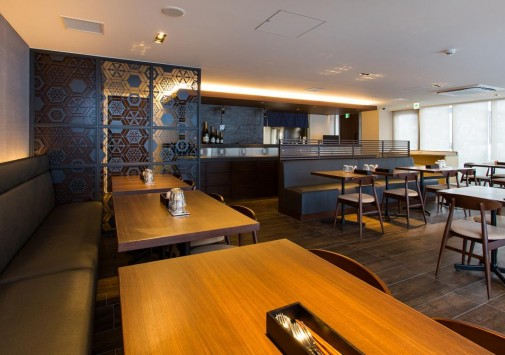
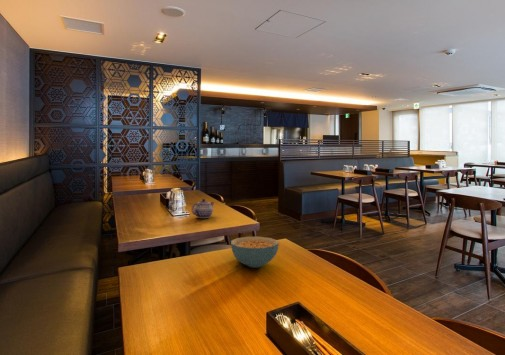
+ cereal bowl [230,236,280,269]
+ teapot [191,198,215,219]
